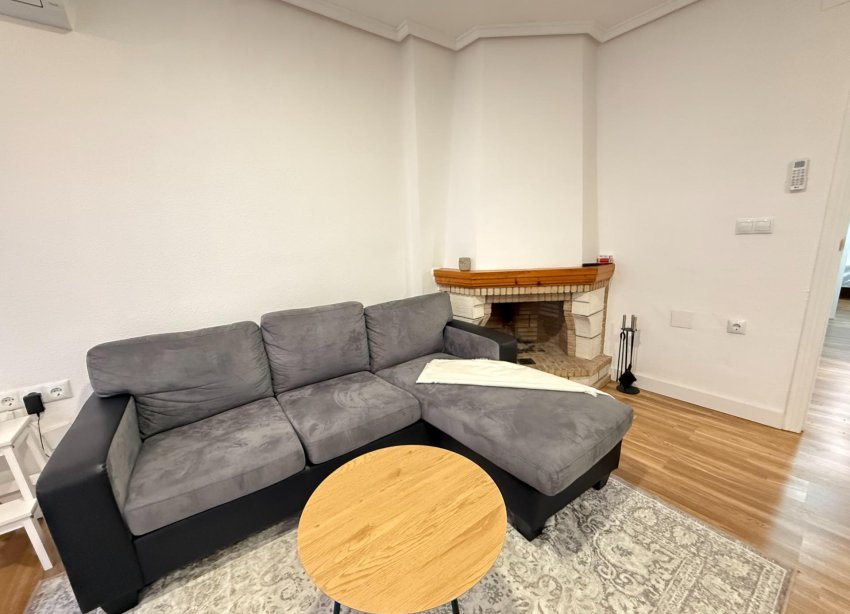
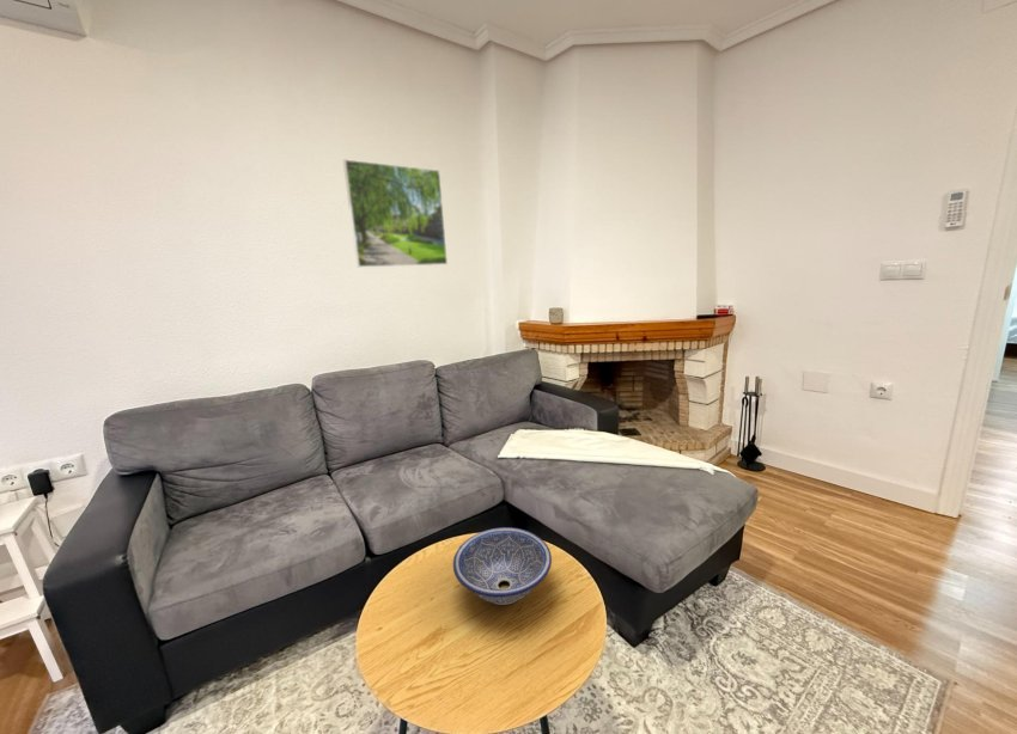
+ decorative bowl [452,526,553,606]
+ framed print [342,158,449,268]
